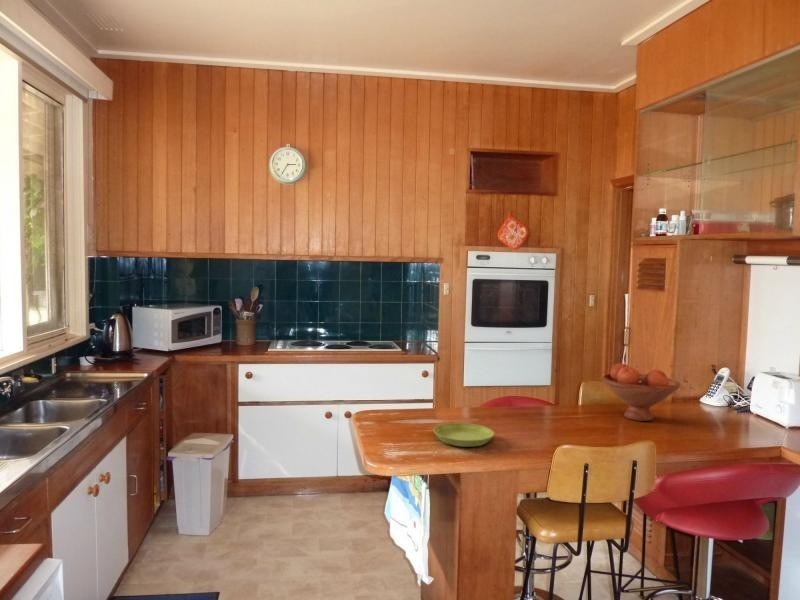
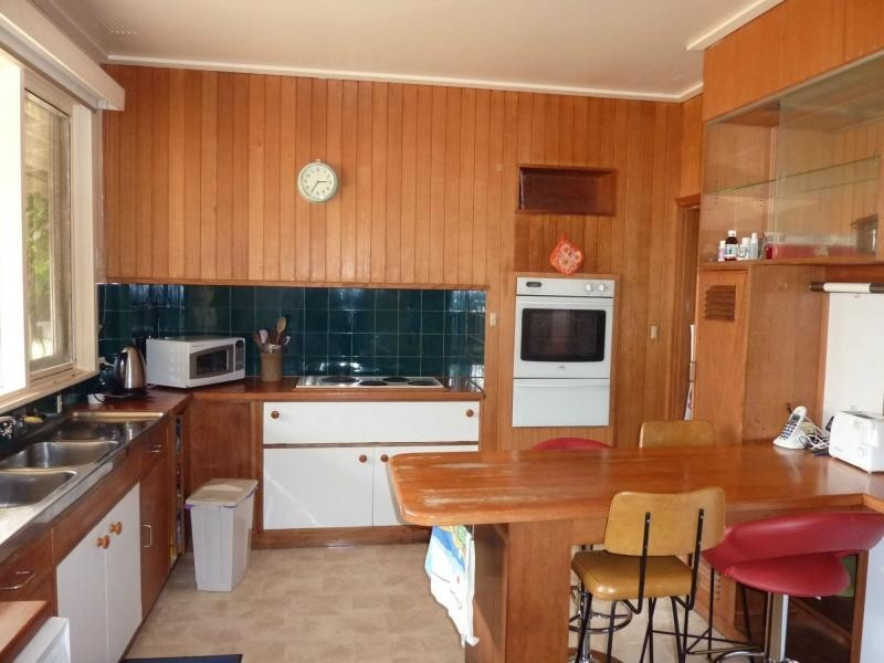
- saucer [433,422,495,448]
- fruit bowl [601,362,682,422]
